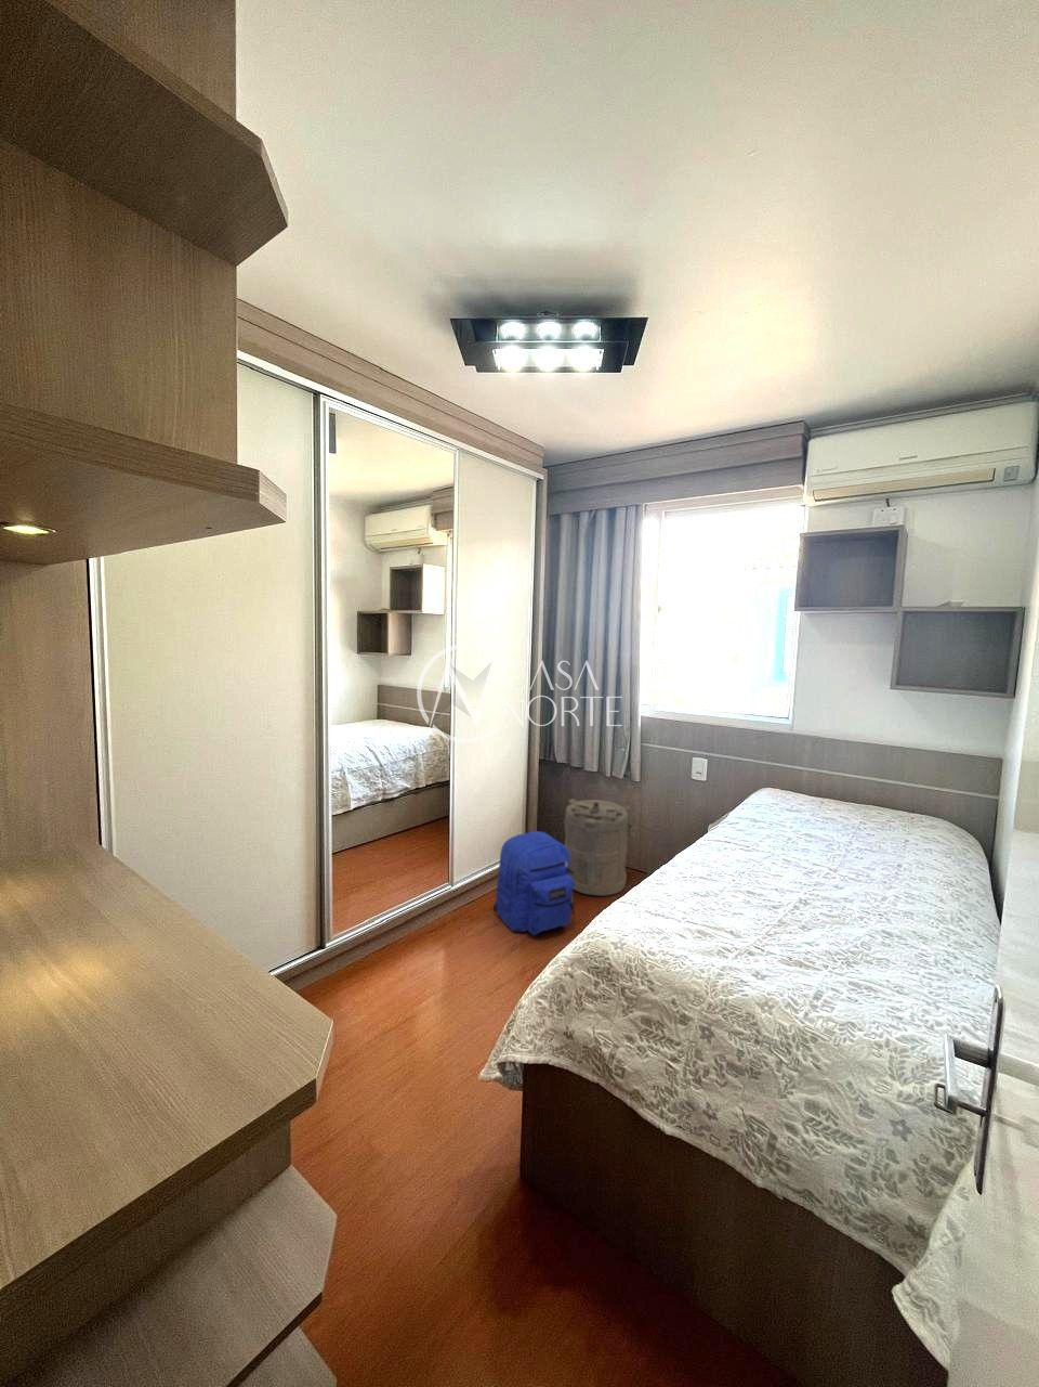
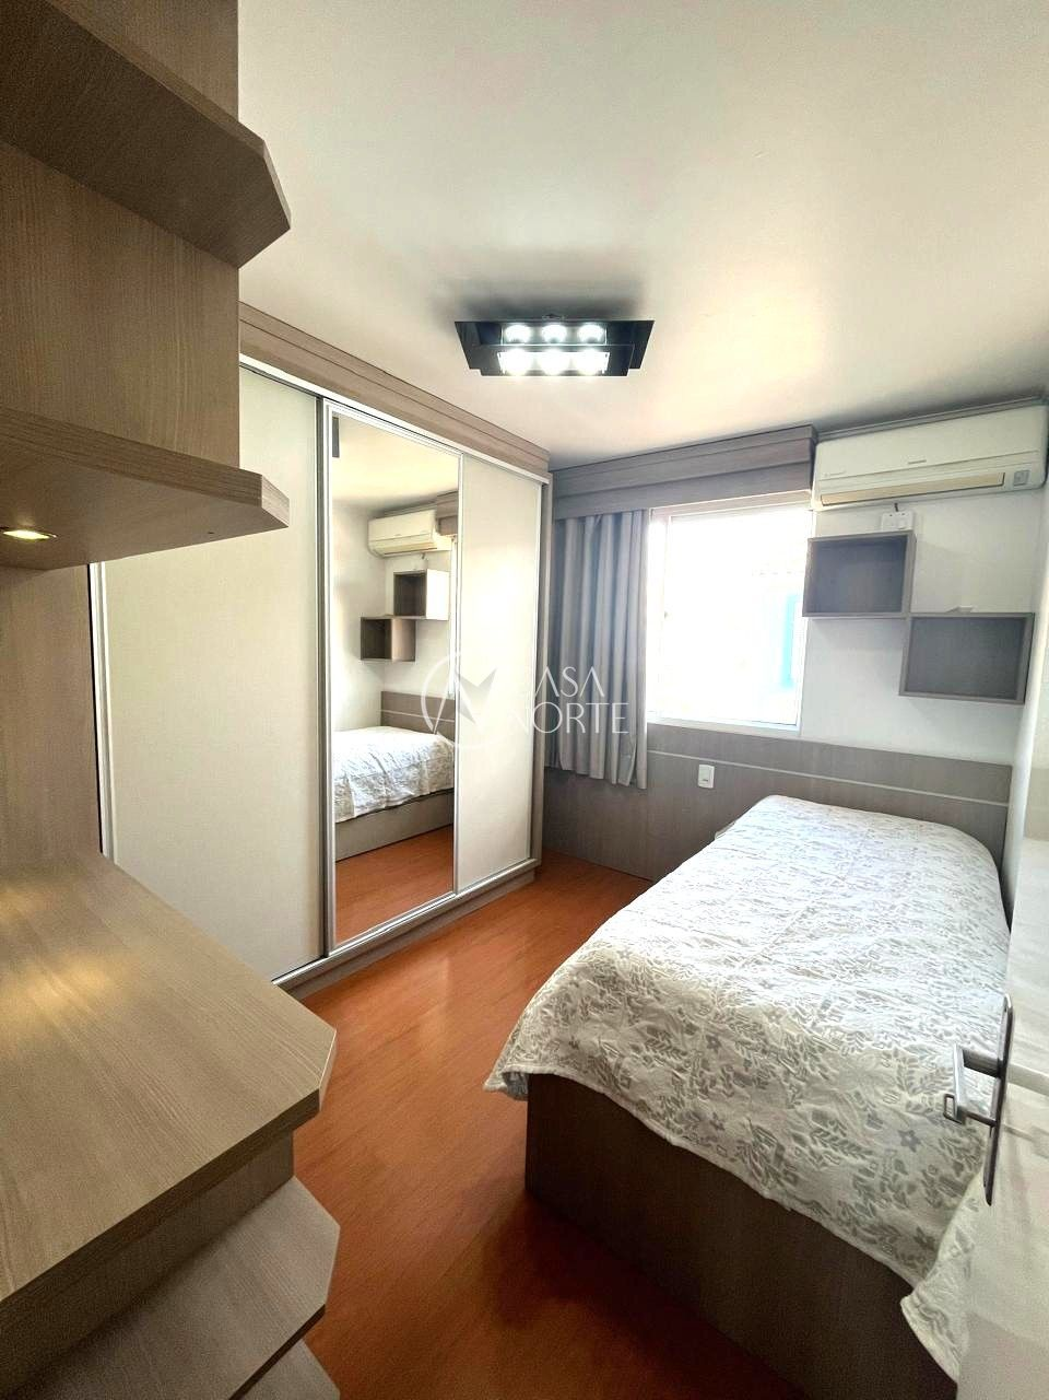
- backpack [491,830,576,936]
- laundry hamper [564,797,640,898]
